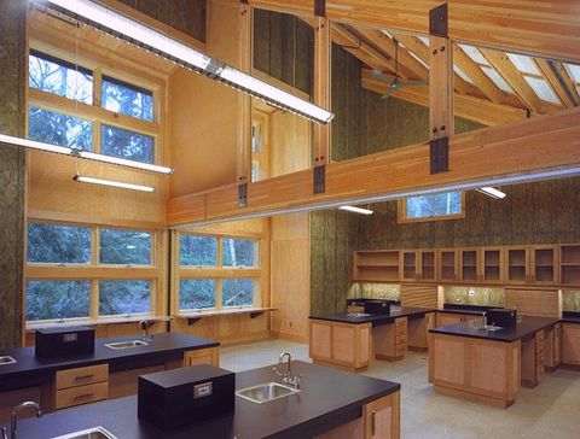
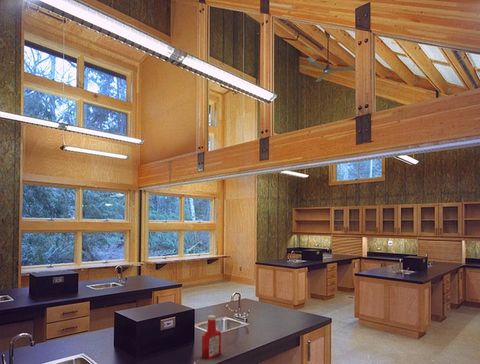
+ soap bottle [201,314,222,360]
